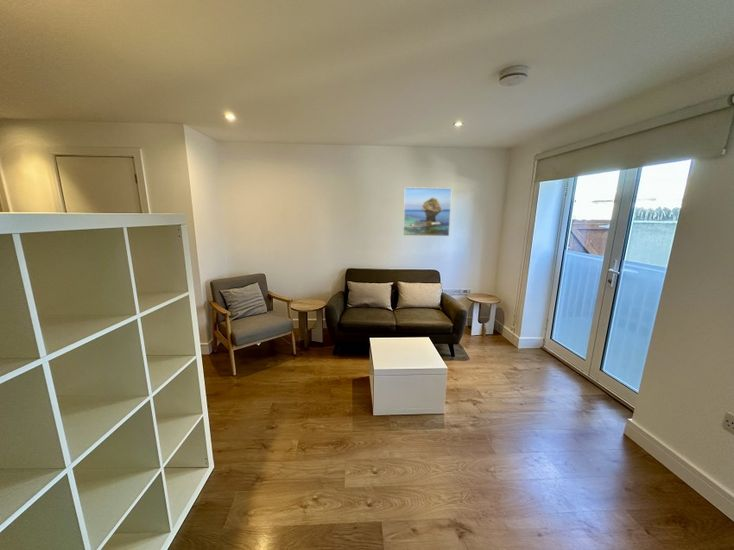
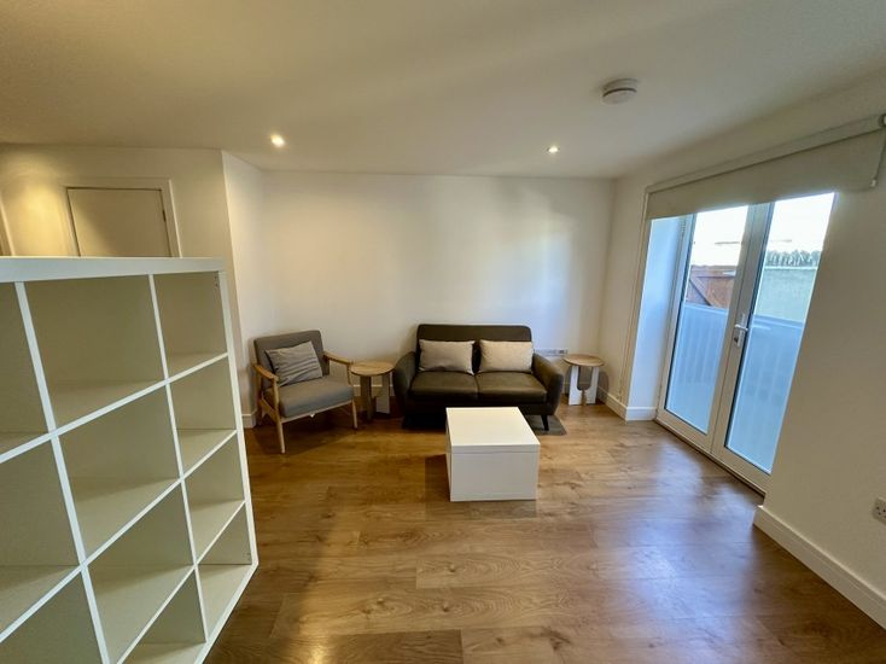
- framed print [402,186,453,237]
